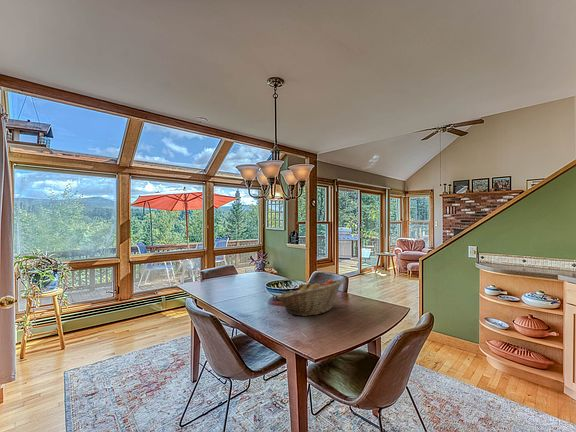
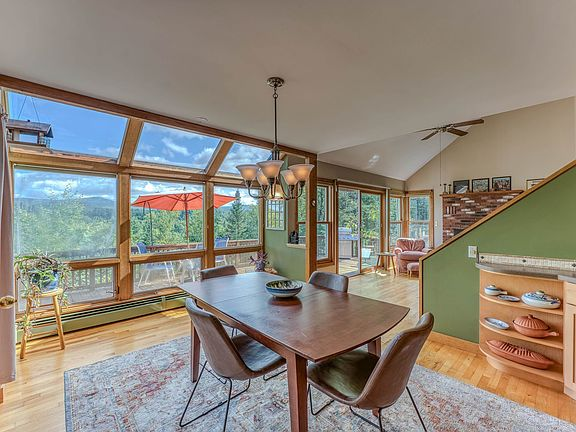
- fruit basket [276,278,344,317]
